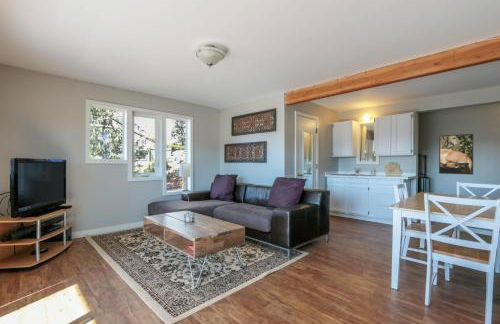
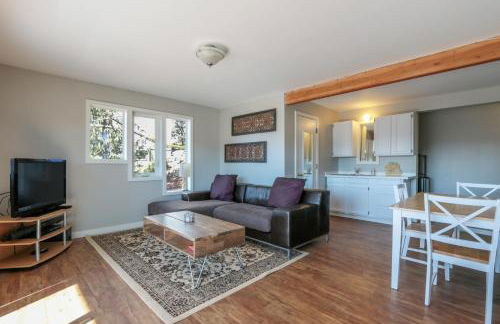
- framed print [438,133,474,176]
